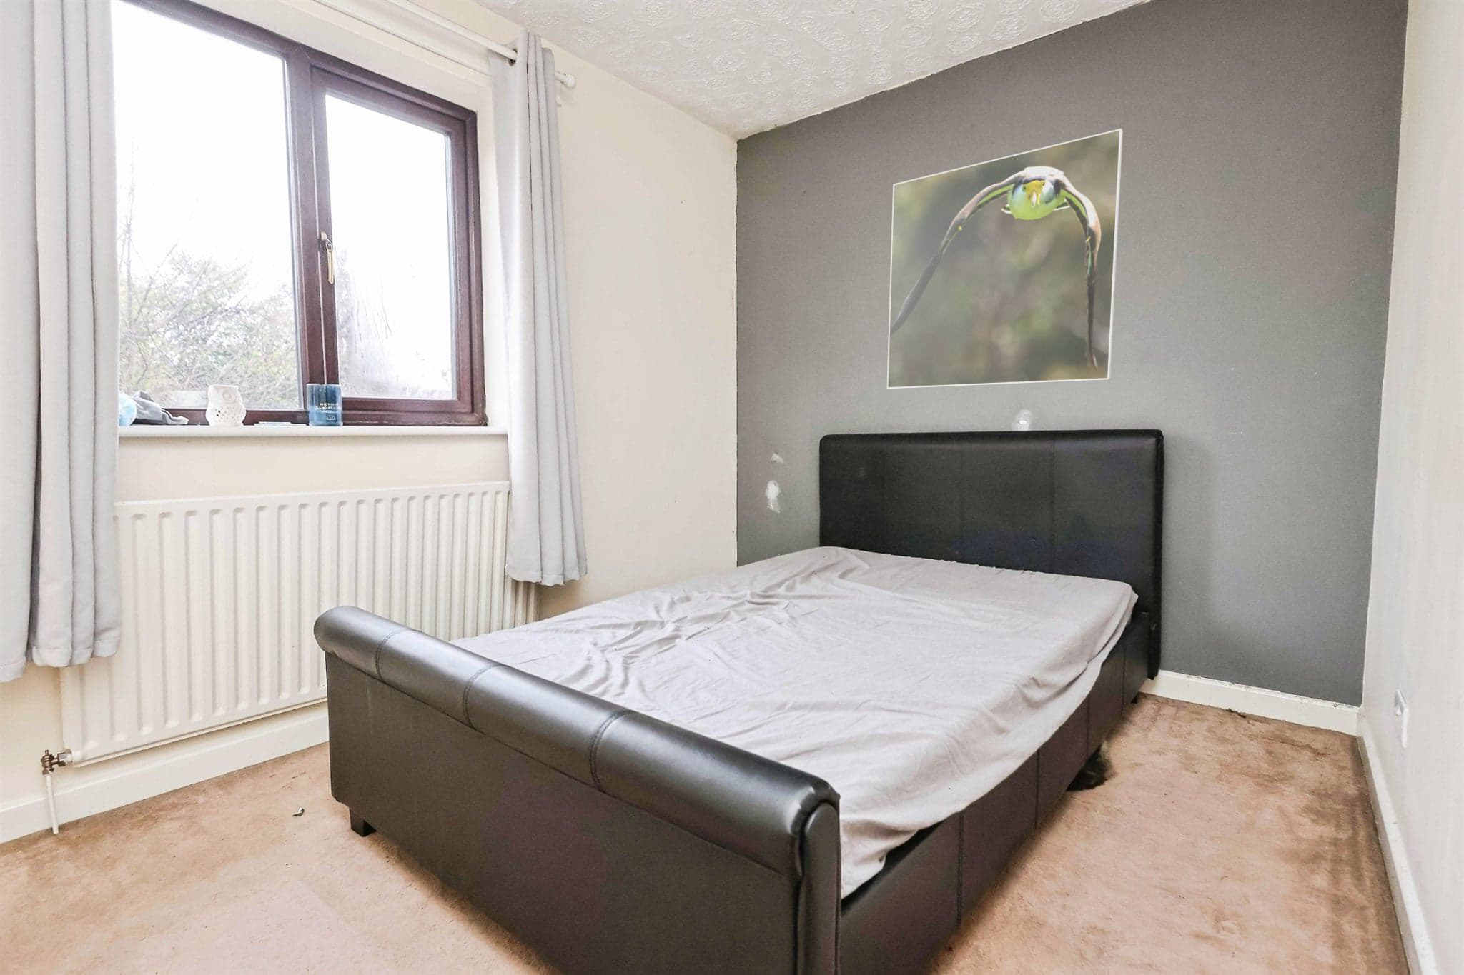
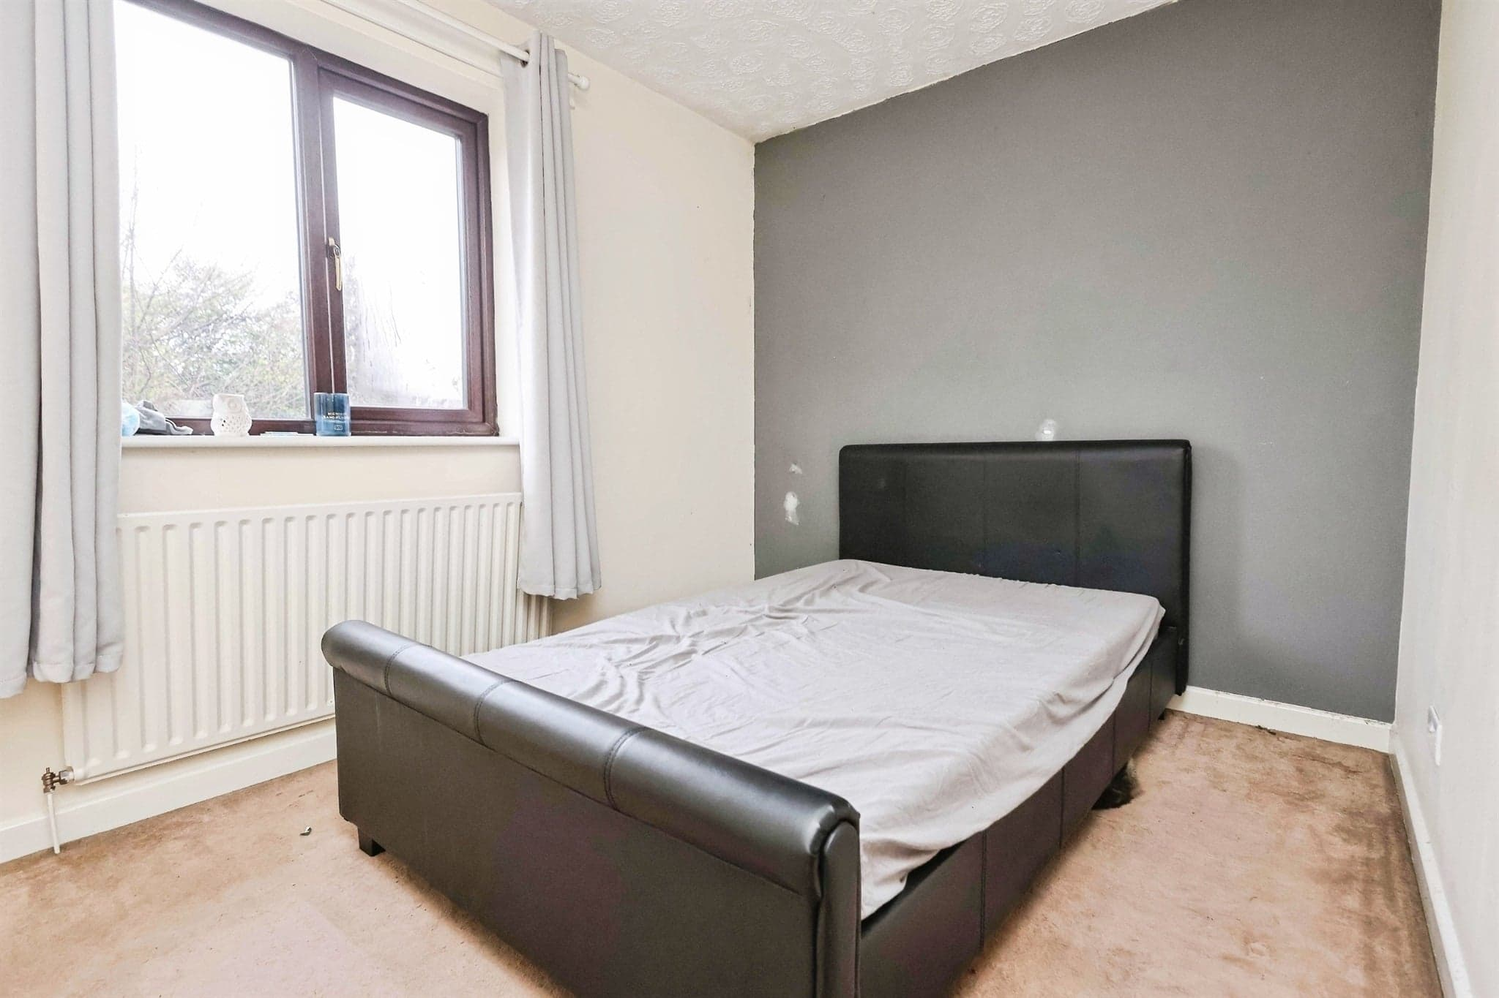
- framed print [886,127,1123,390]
